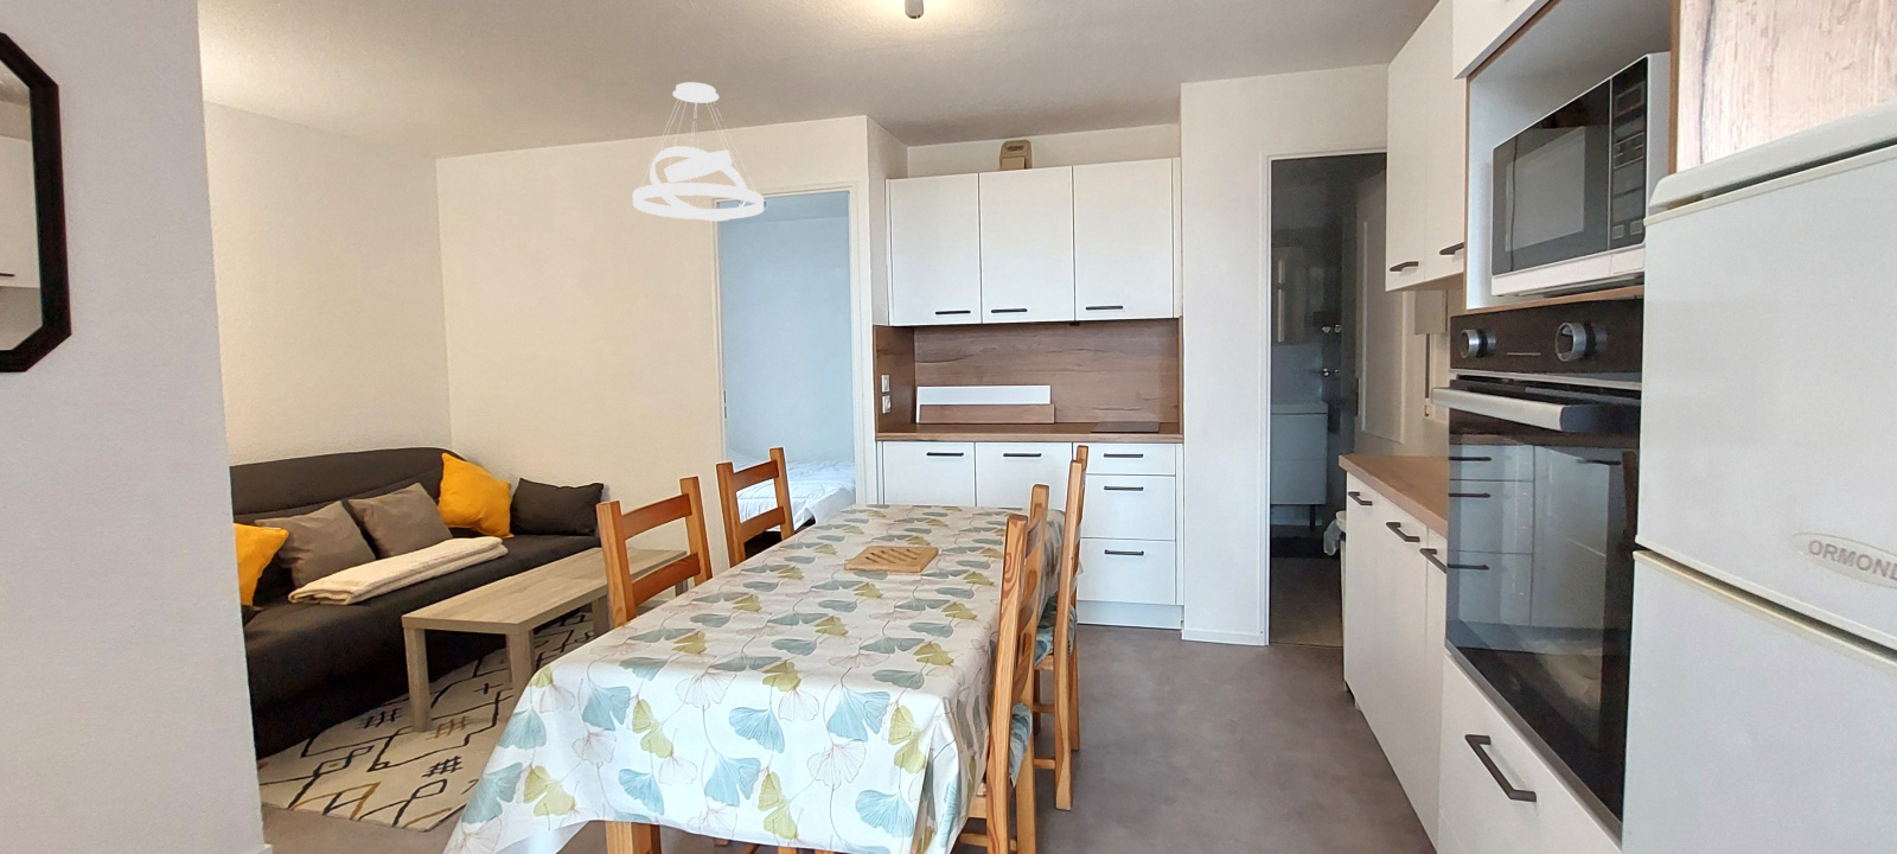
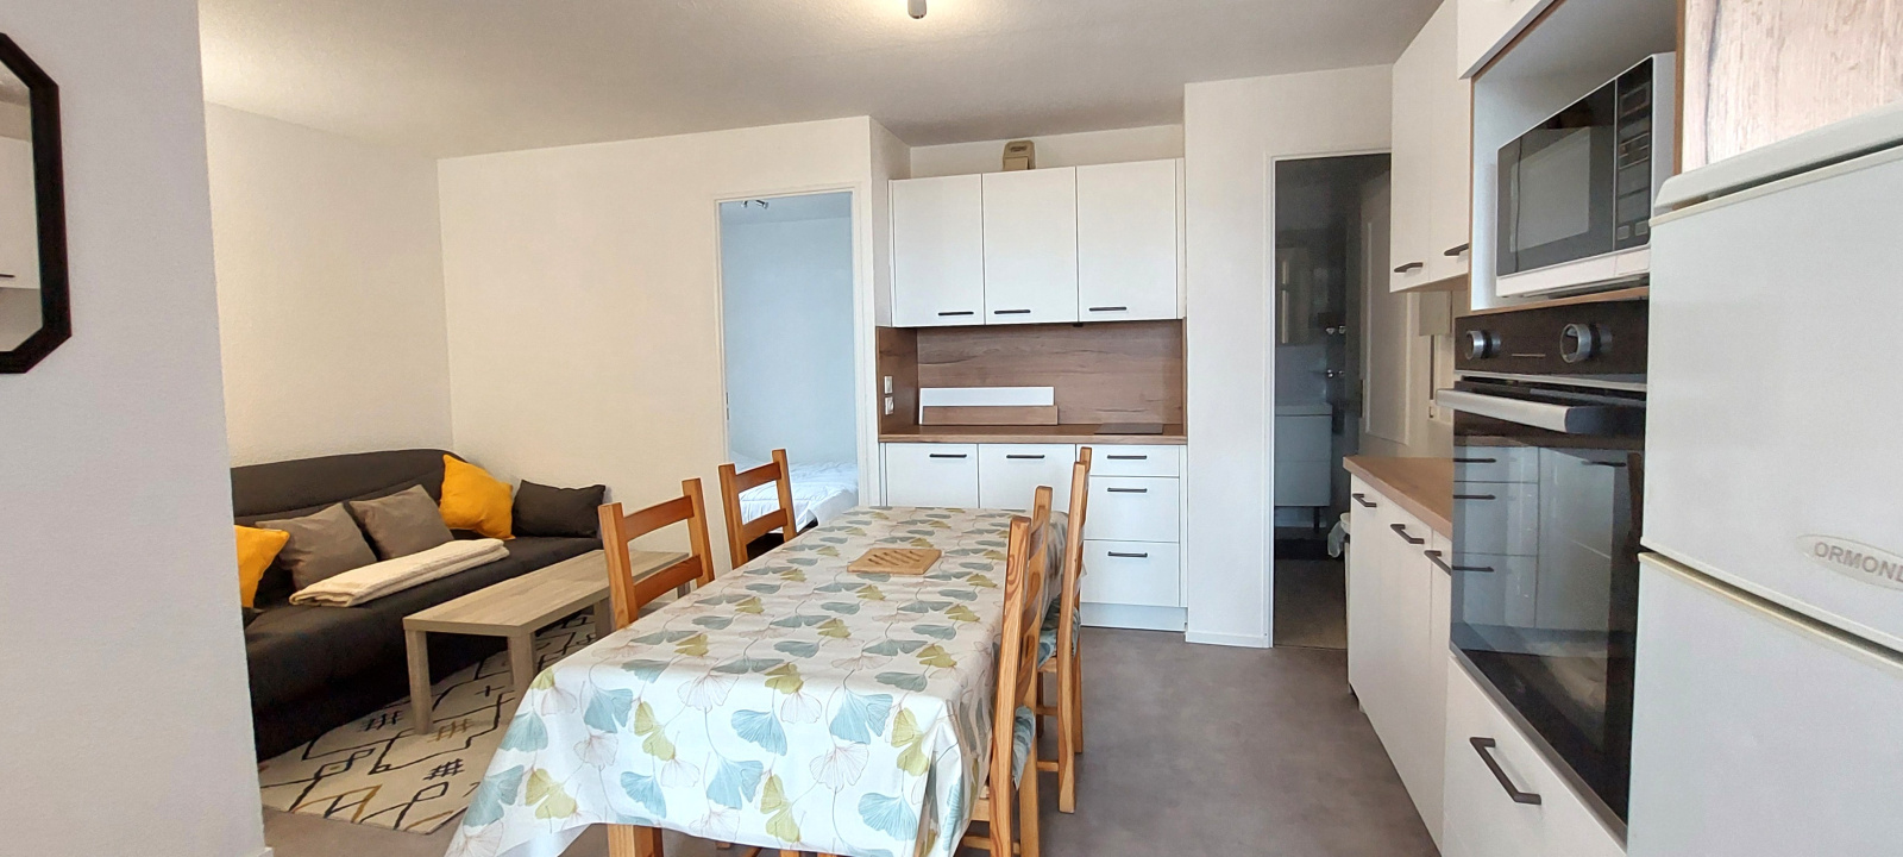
- pendant light [632,82,765,221]
